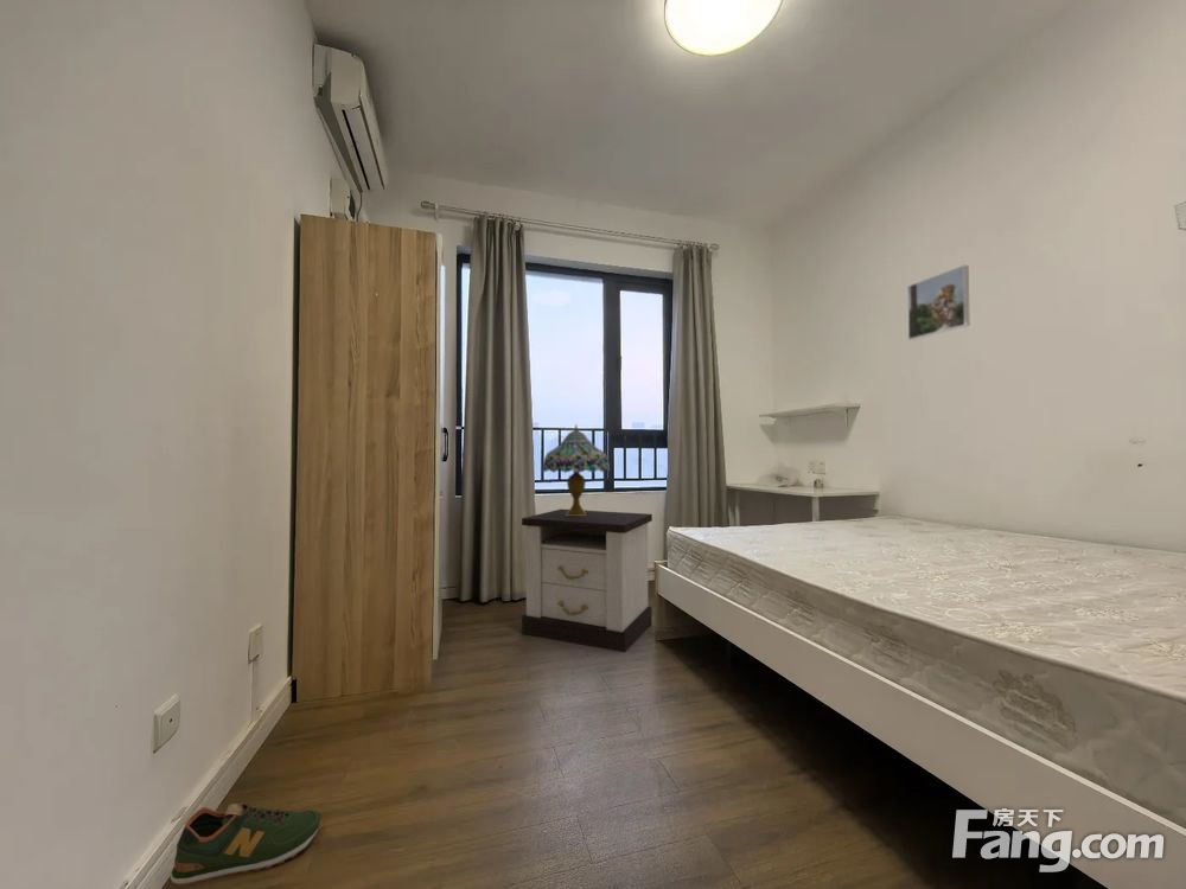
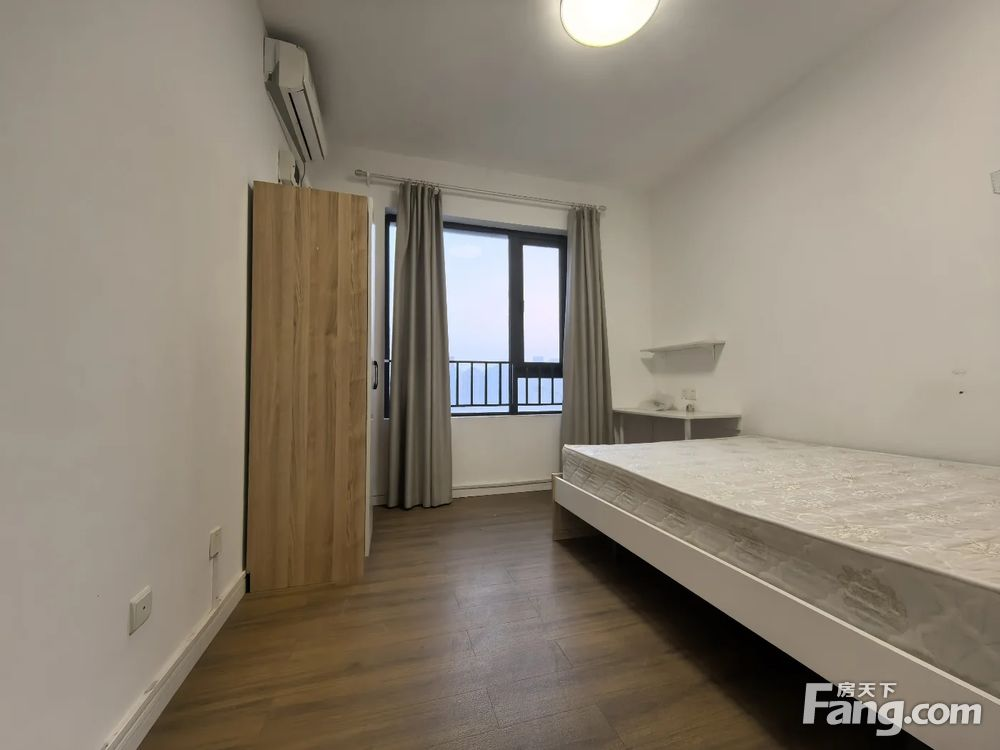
- shoe [170,801,323,887]
- table lamp [541,423,611,516]
- nightstand [521,509,653,653]
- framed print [906,264,970,341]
